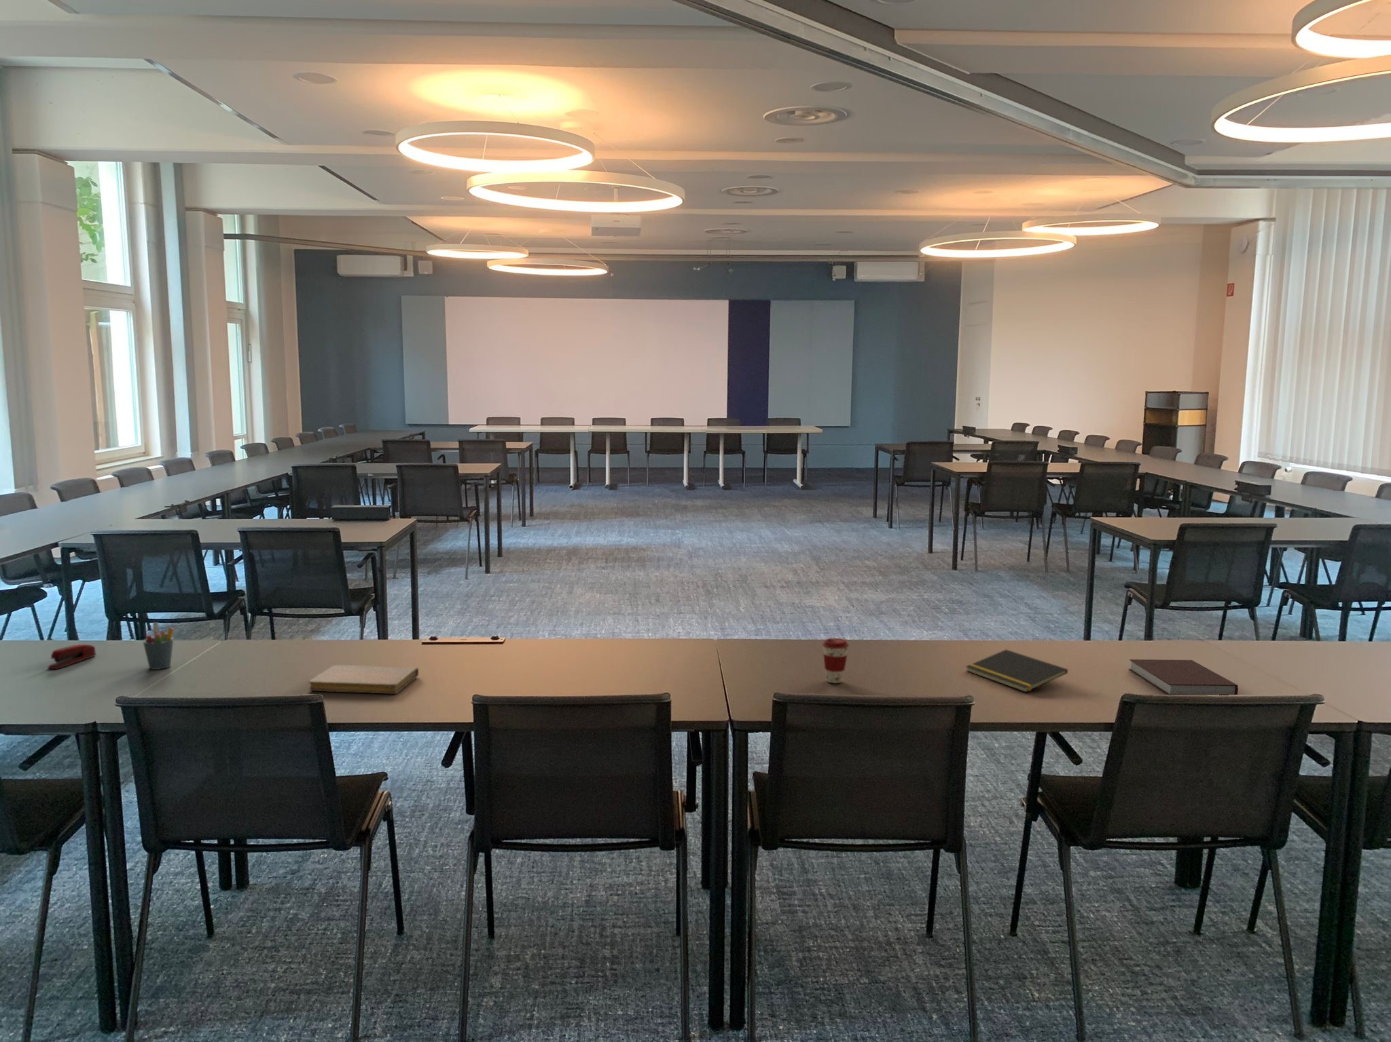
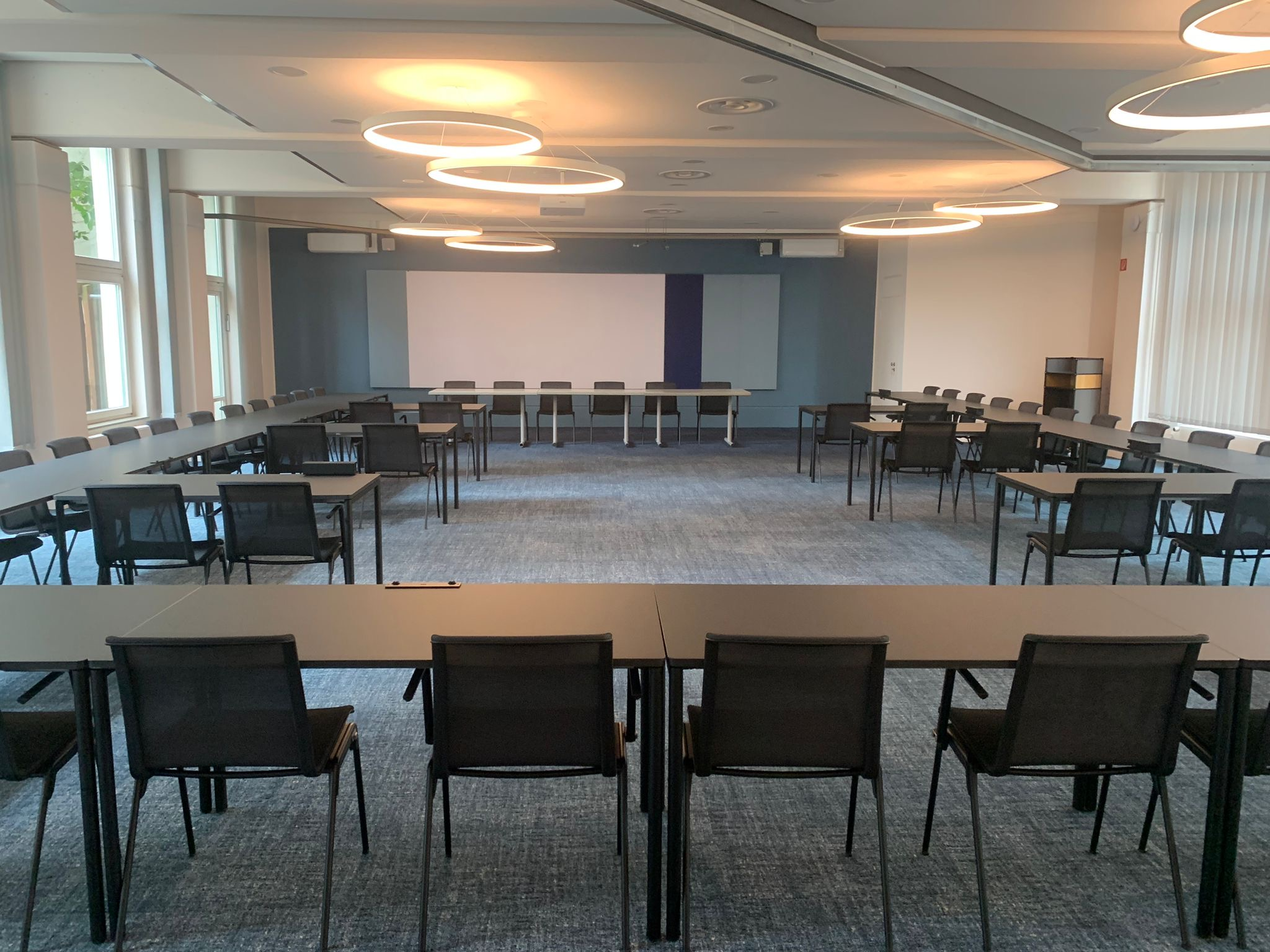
- coffee cup [821,638,850,684]
- notebook [1128,659,1239,695]
- notebook [309,664,419,695]
- notepad [965,649,1068,693]
- stapler [47,644,96,670]
- pen holder [142,622,174,670]
